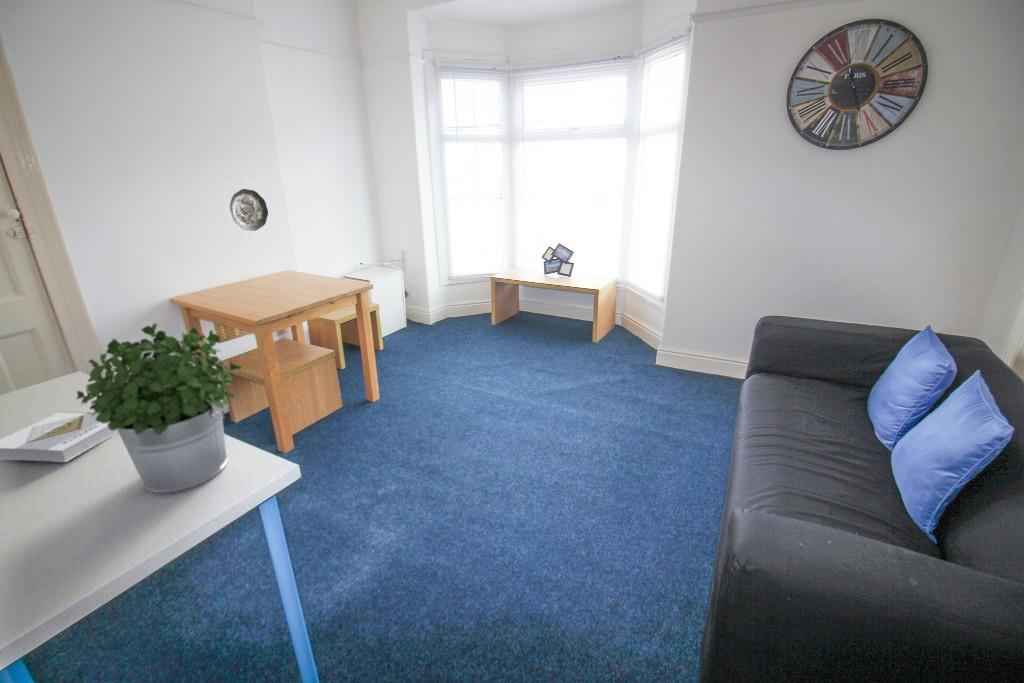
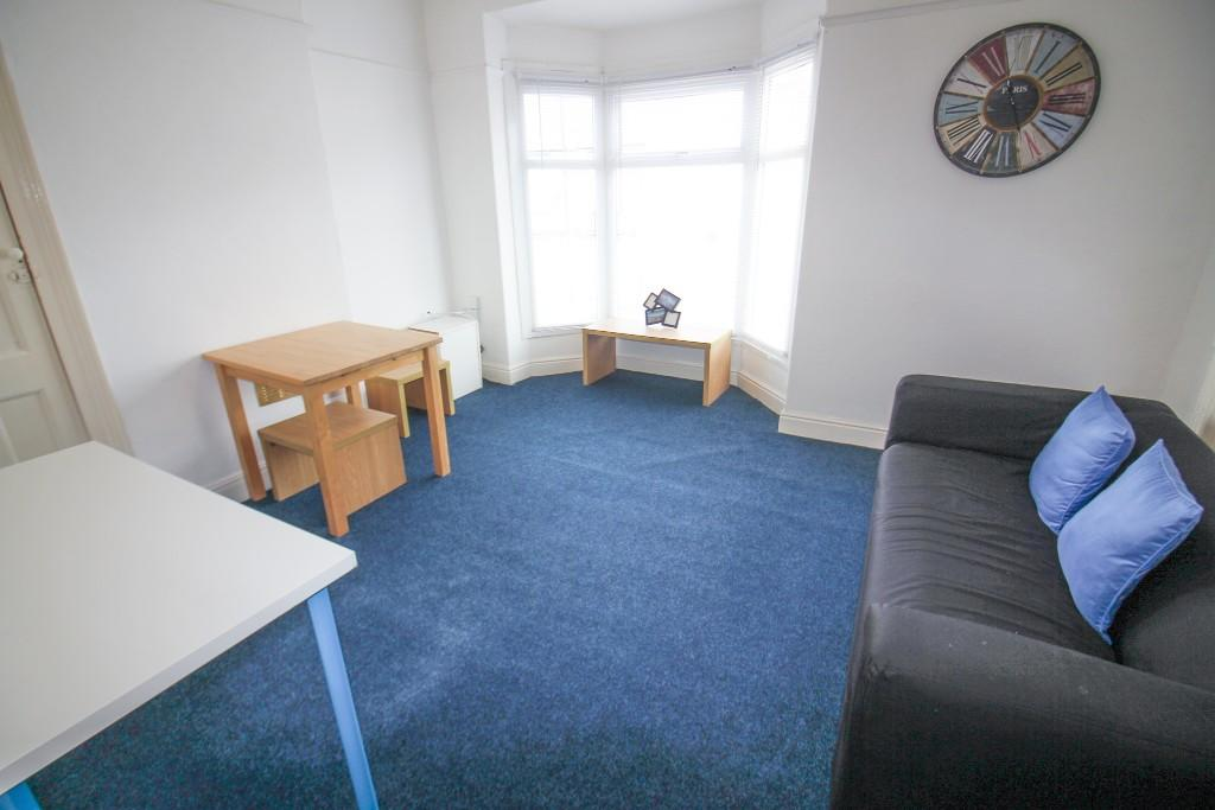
- decorative plate [229,188,269,232]
- potted plant [75,322,243,494]
- book [0,410,118,463]
